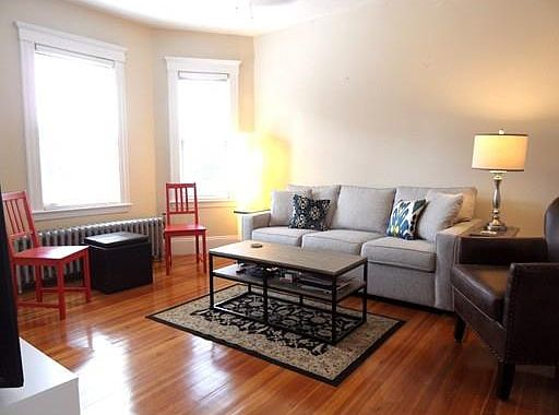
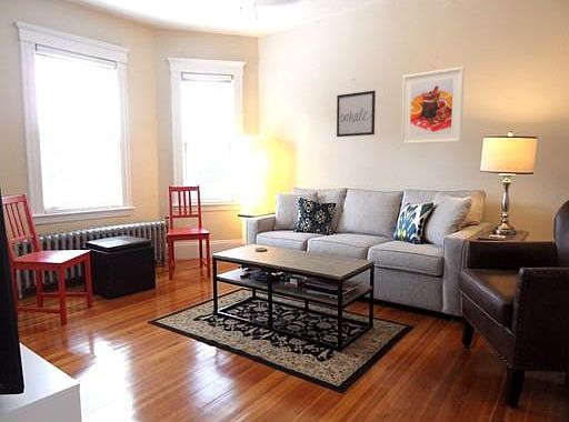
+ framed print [400,66,466,145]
+ wall art [336,90,377,138]
